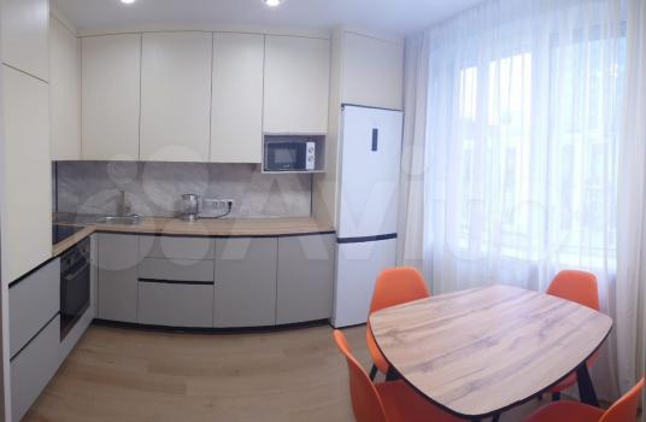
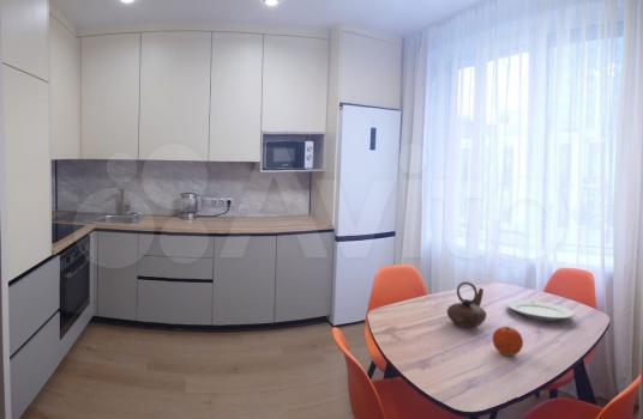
+ chinaware [506,299,576,322]
+ fruit [492,326,524,357]
+ teapot [446,280,487,328]
